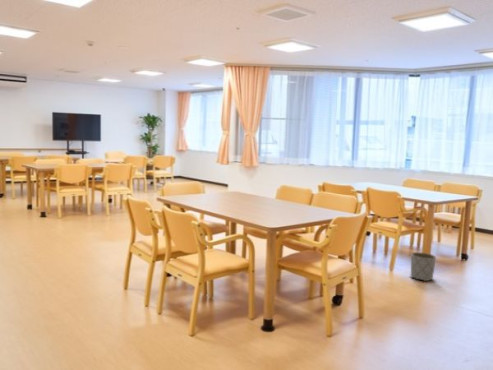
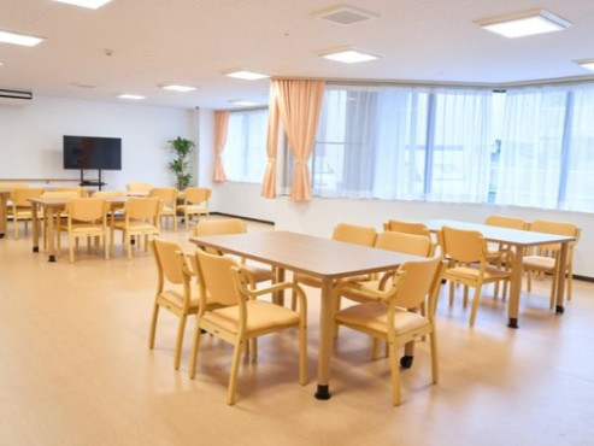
- planter [410,251,437,282]
